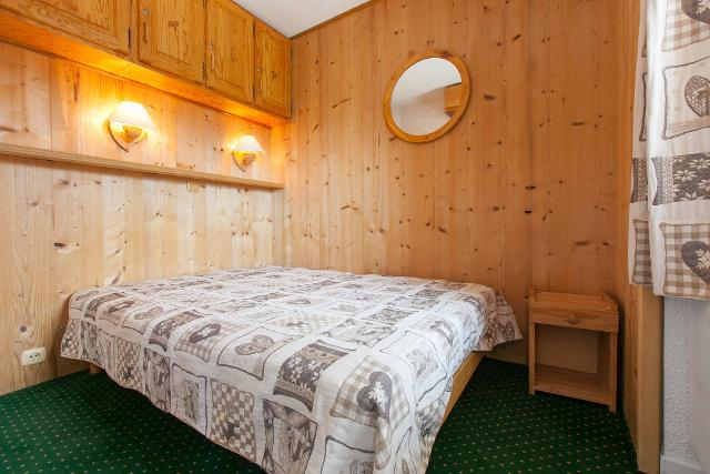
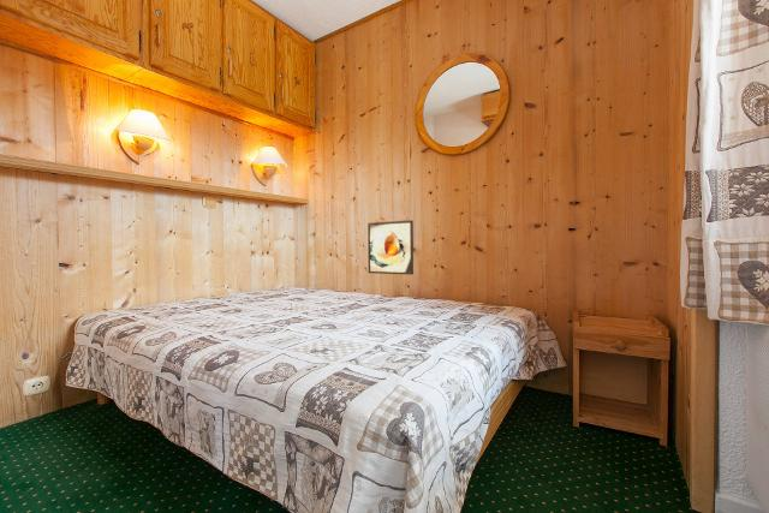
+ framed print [366,219,415,276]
